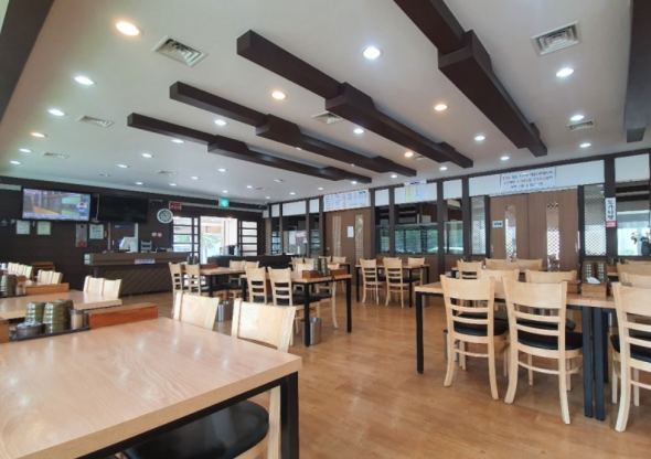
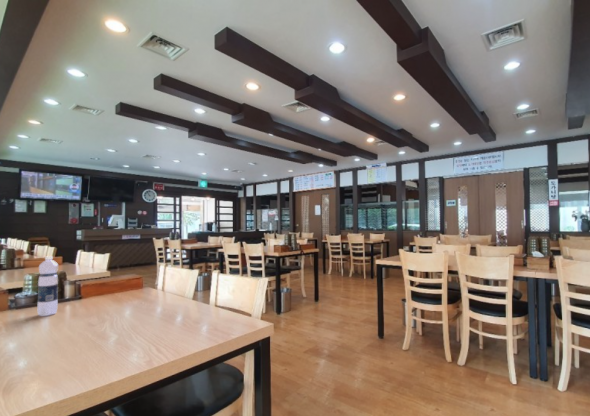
+ water bottle [37,255,59,317]
